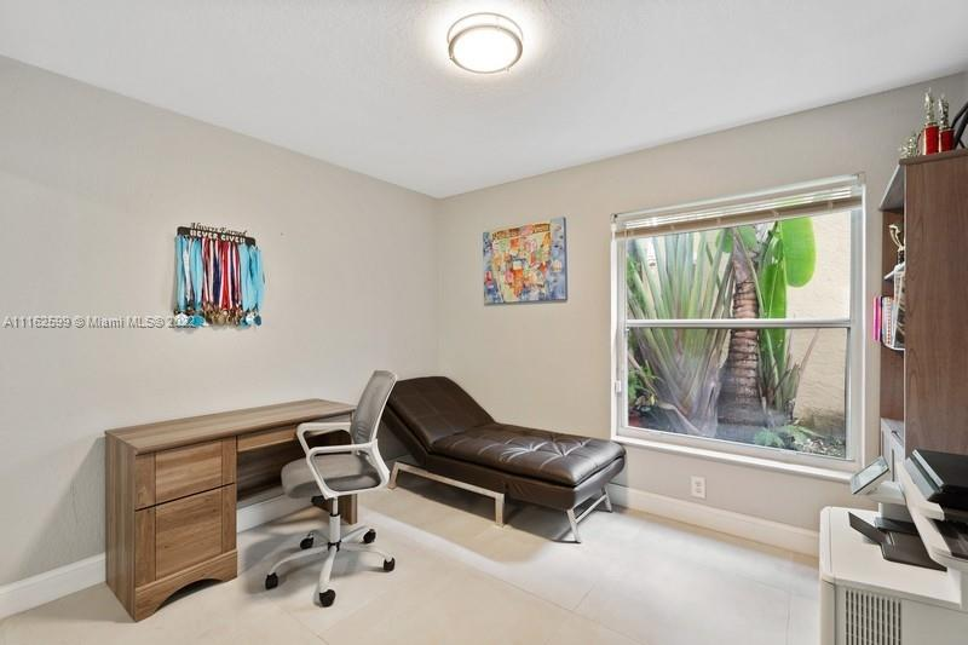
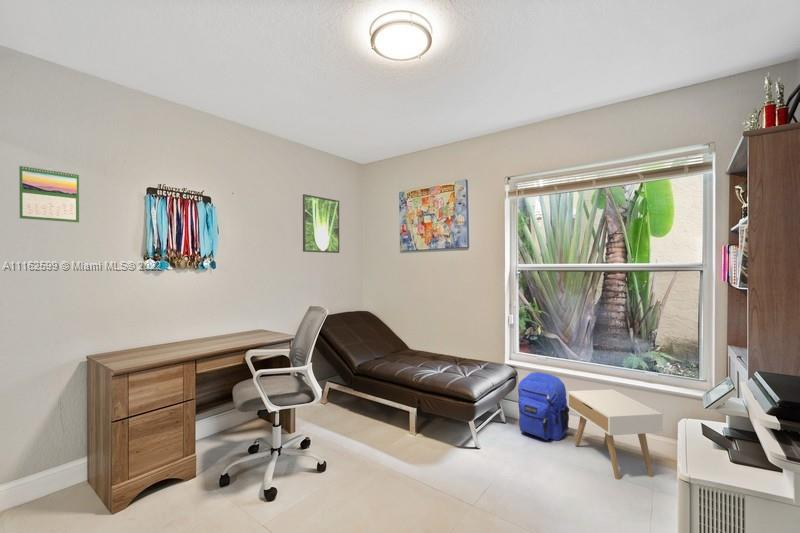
+ nightstand [567,388,664,481]
+ backpack [517,371,570,442]
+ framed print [302,193,340,254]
+ calendar [18,164,80,224]
